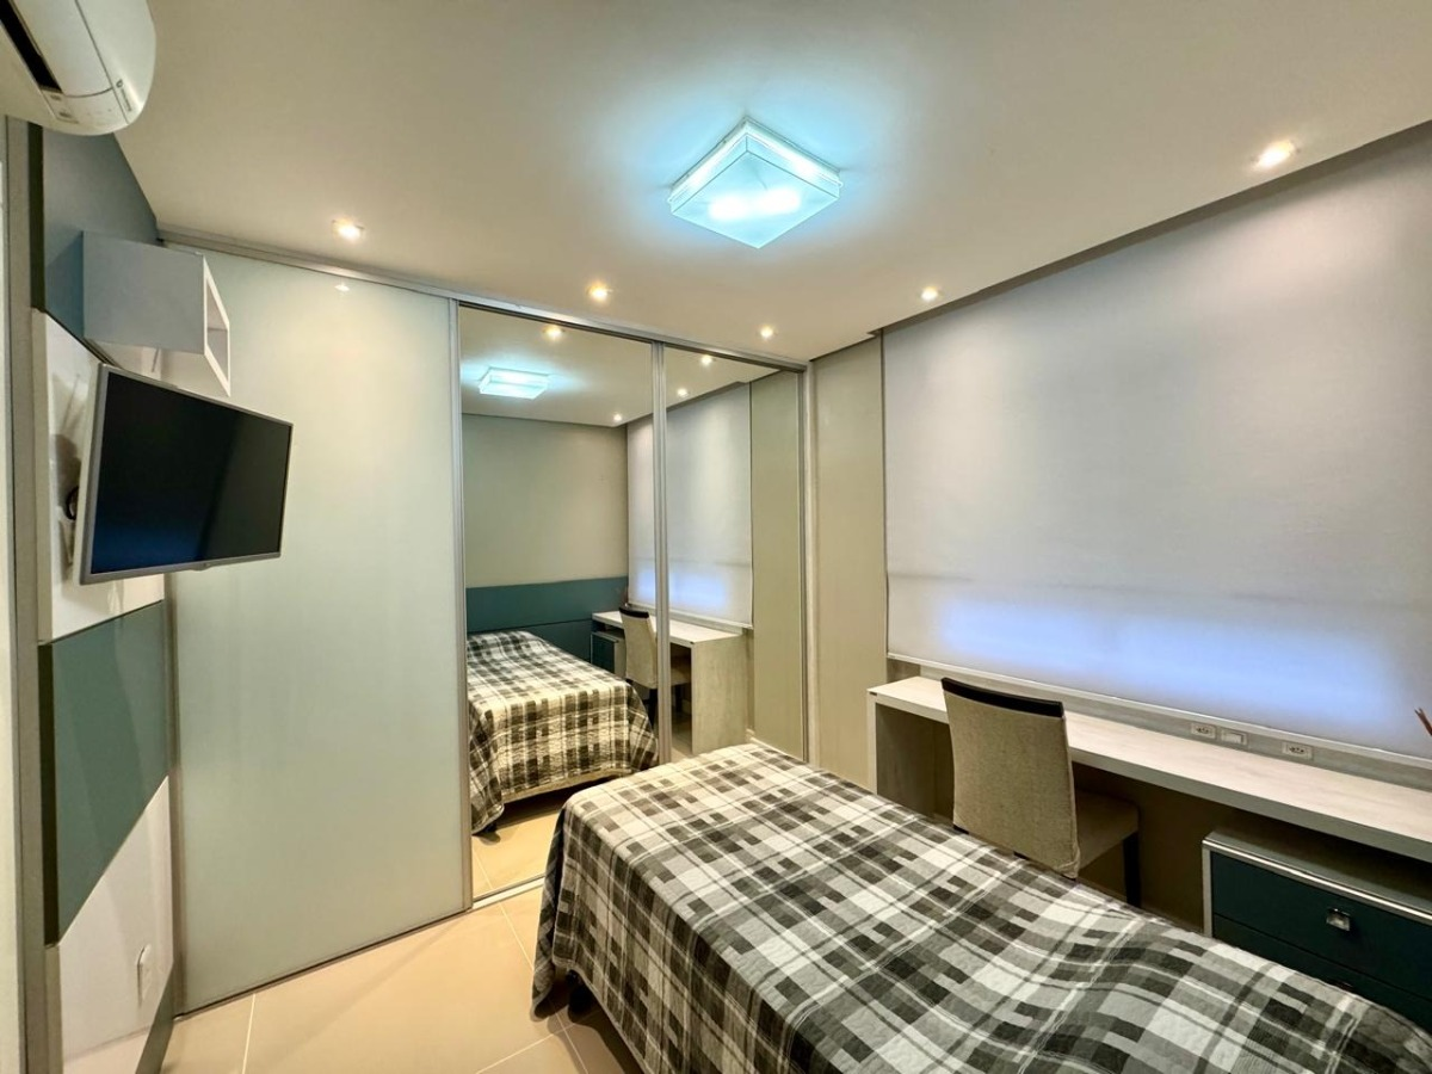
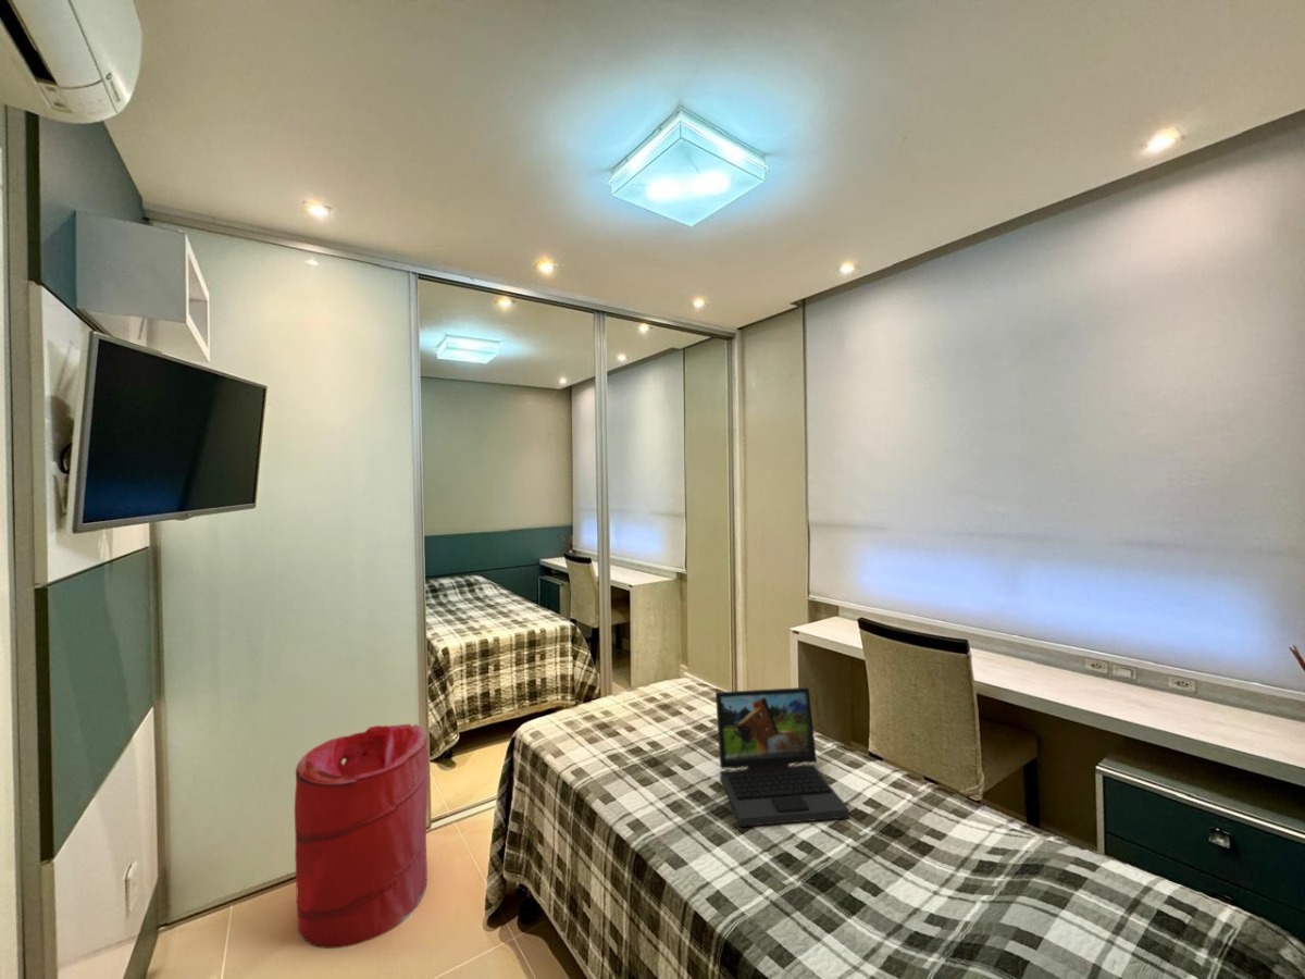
+ laundry hamper [294,722,430,950]
+ laptop [714,686,850,828]
